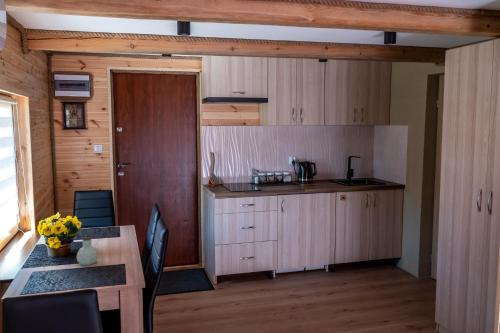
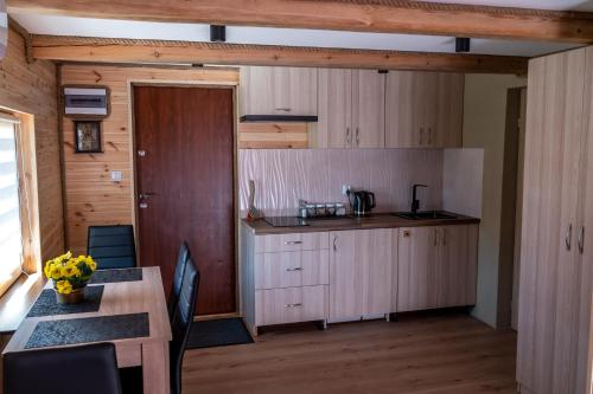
- jar [76,236,99,266]
